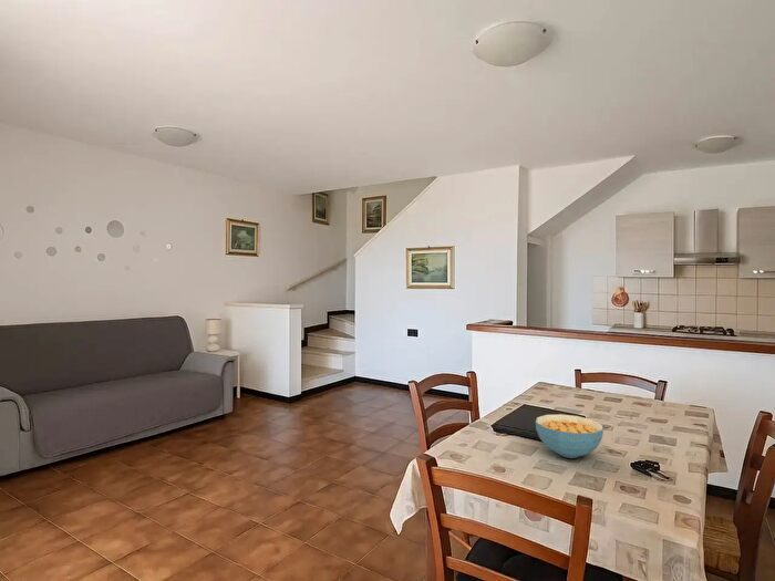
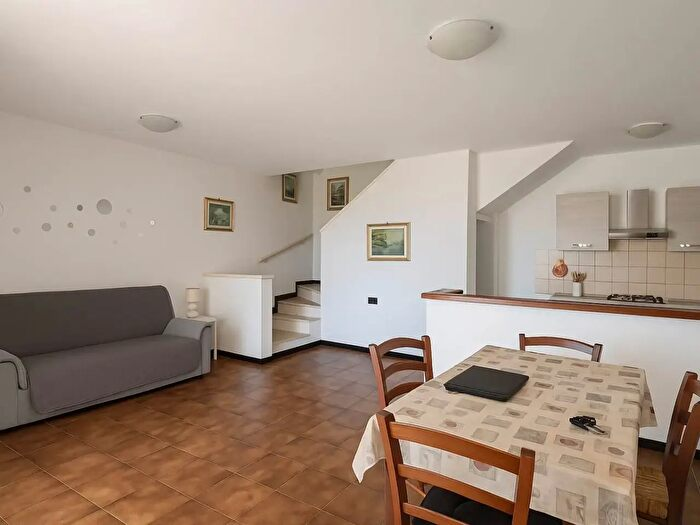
- cereal bowl [535,413,604,459]
